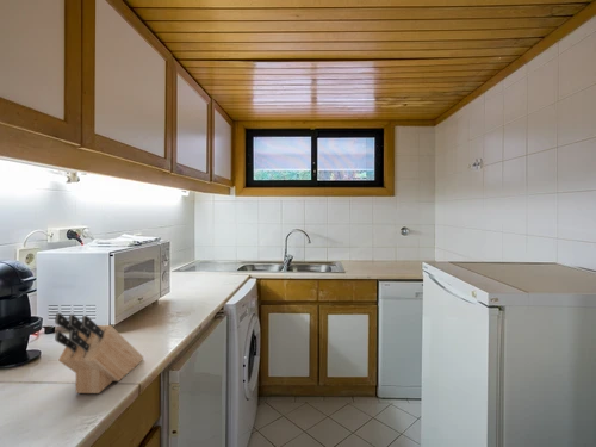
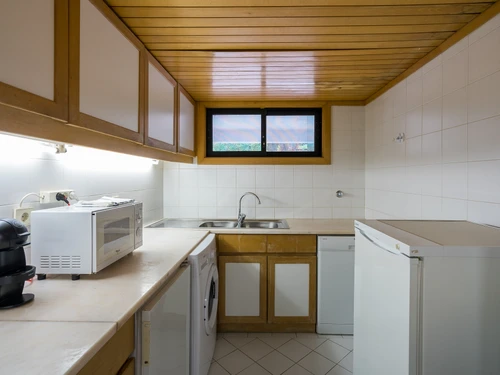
- knife block [54,312,144,395]
